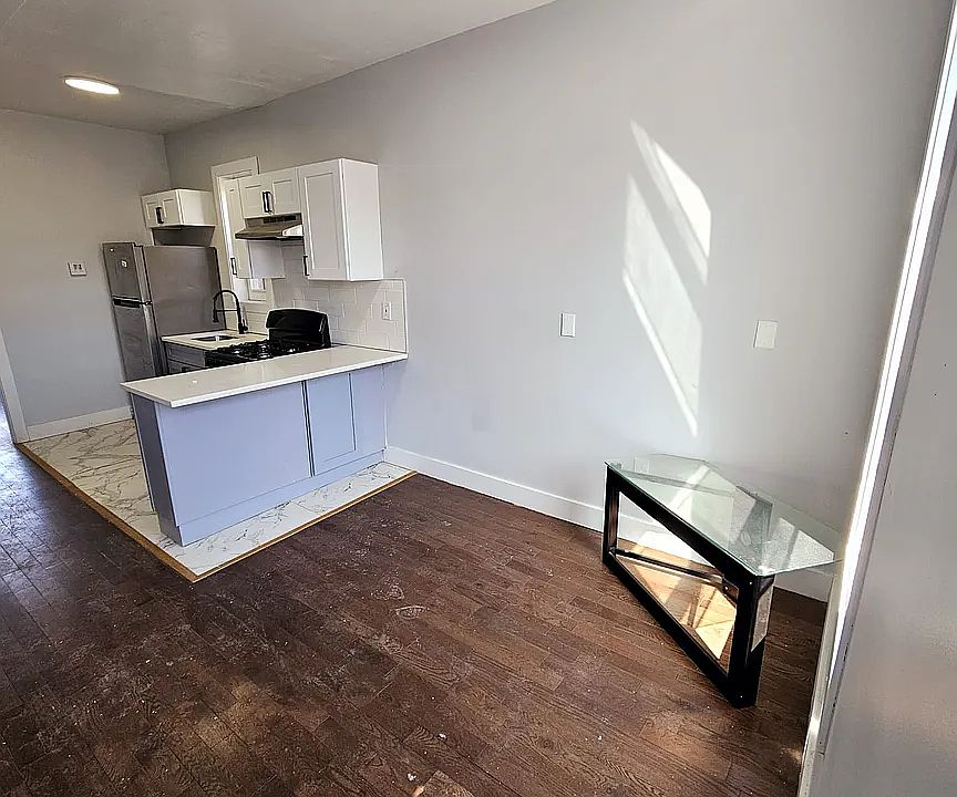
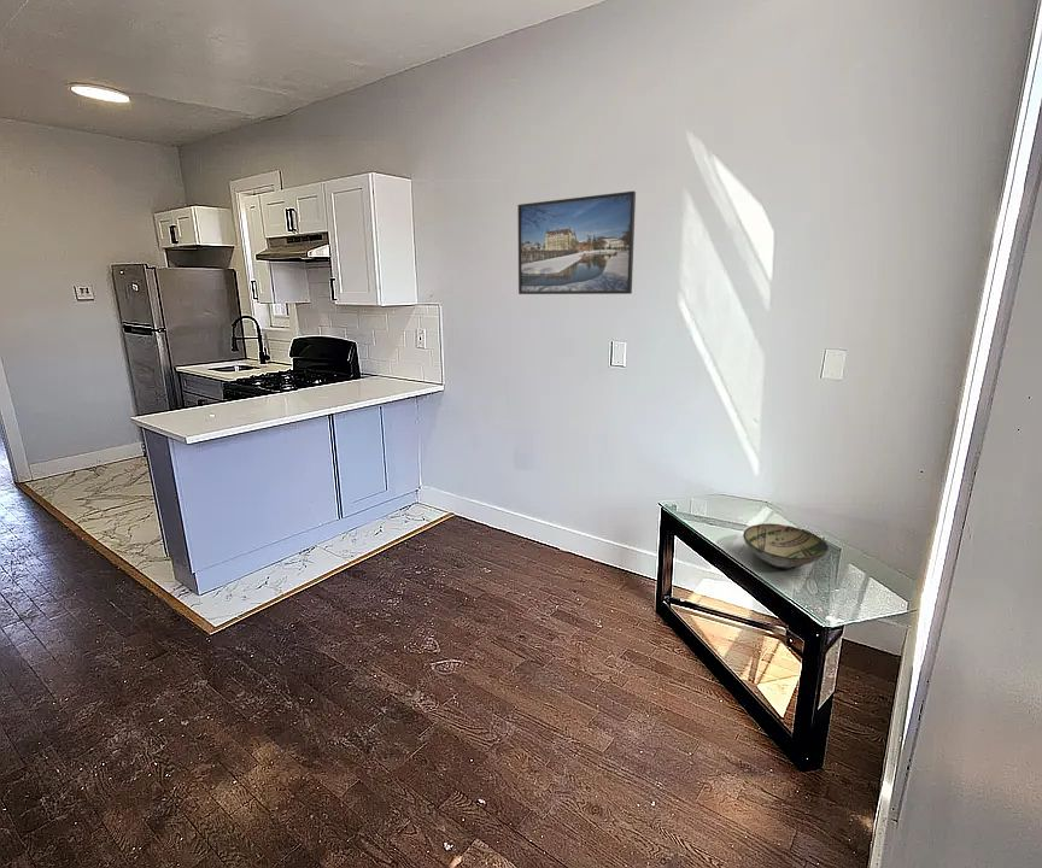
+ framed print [516,190,637,295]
+ bowl [742,522,830,570]
